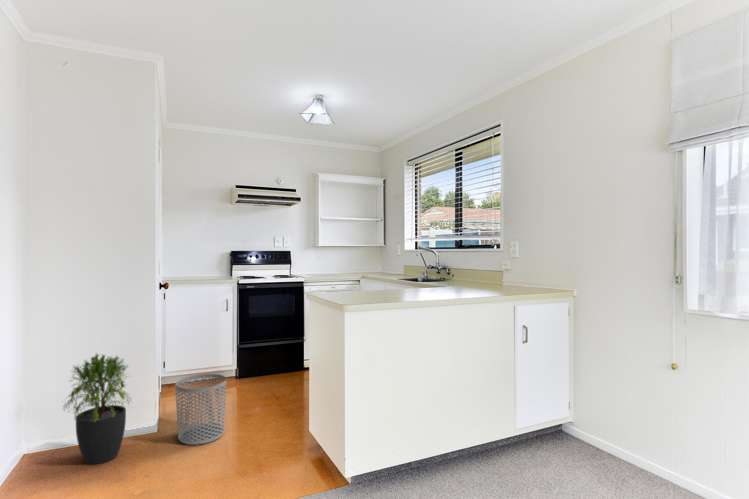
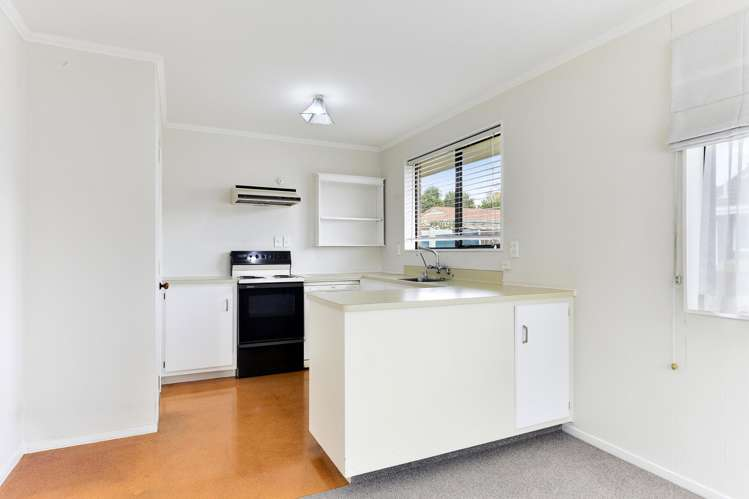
- potted plant [61,352,132,465]
- waste bin [174,373,227,446]
